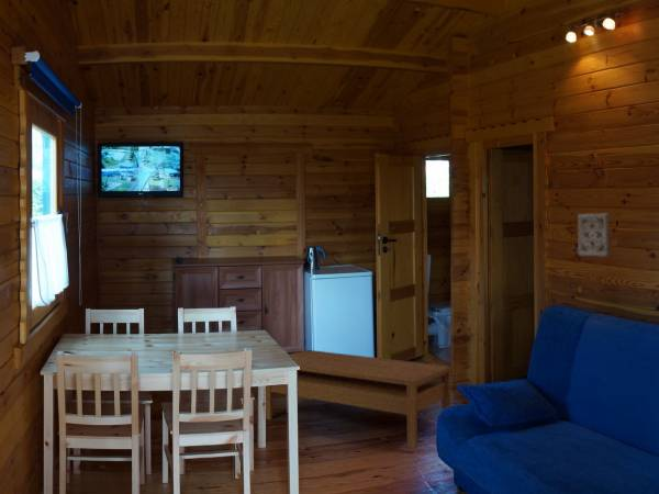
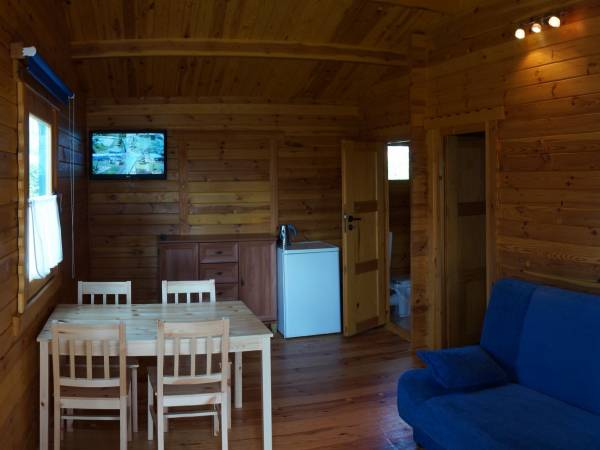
- coffee table [265,349,453,450]
- wall ornament [577,212,611,258]
